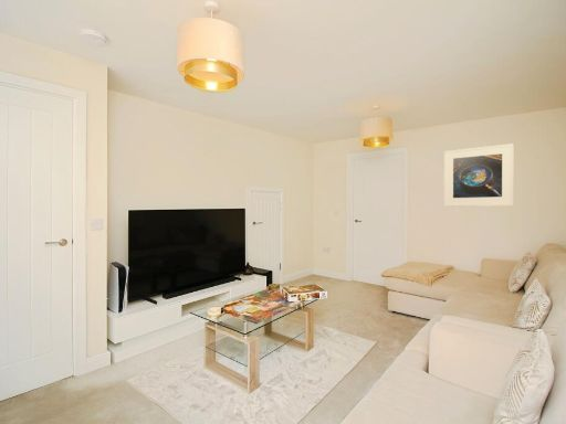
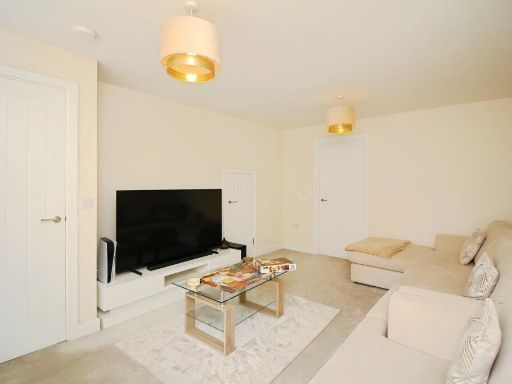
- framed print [443,142,515,208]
